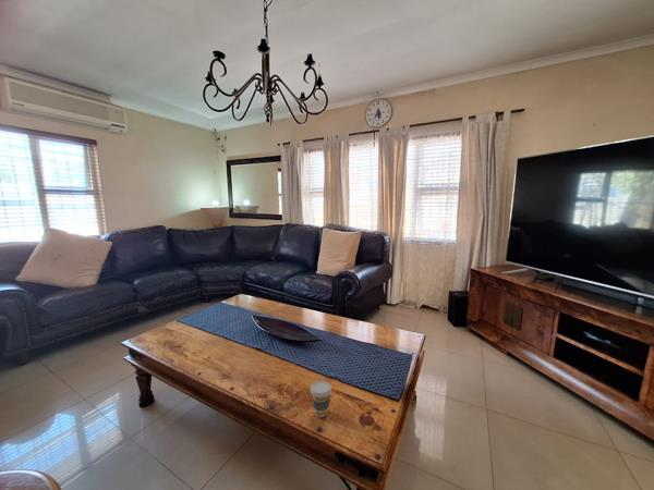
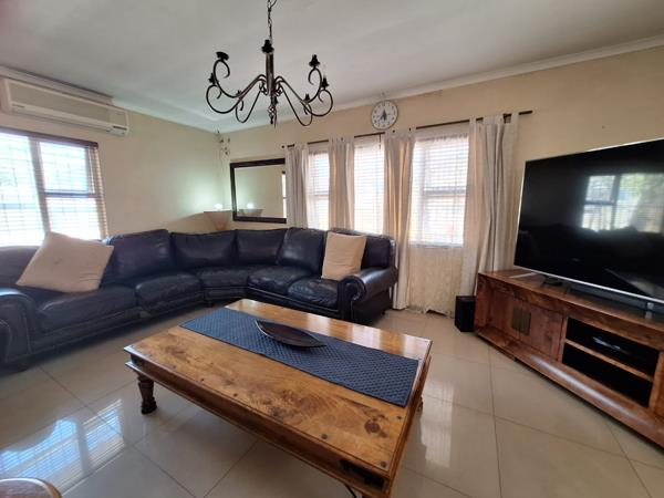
- coffee cup [310,380,332,418]
